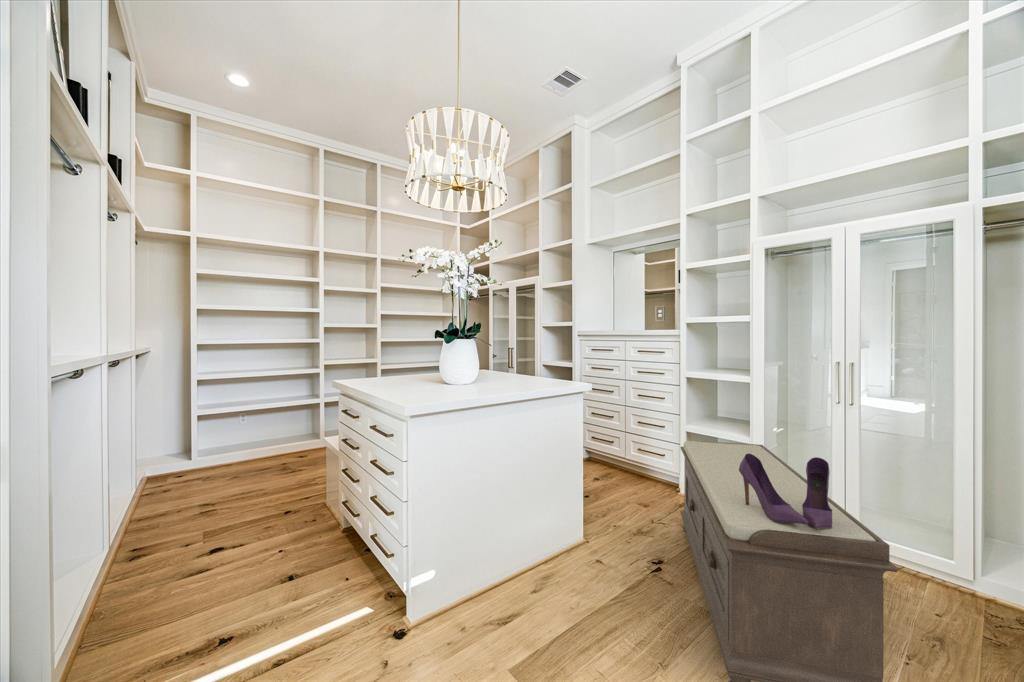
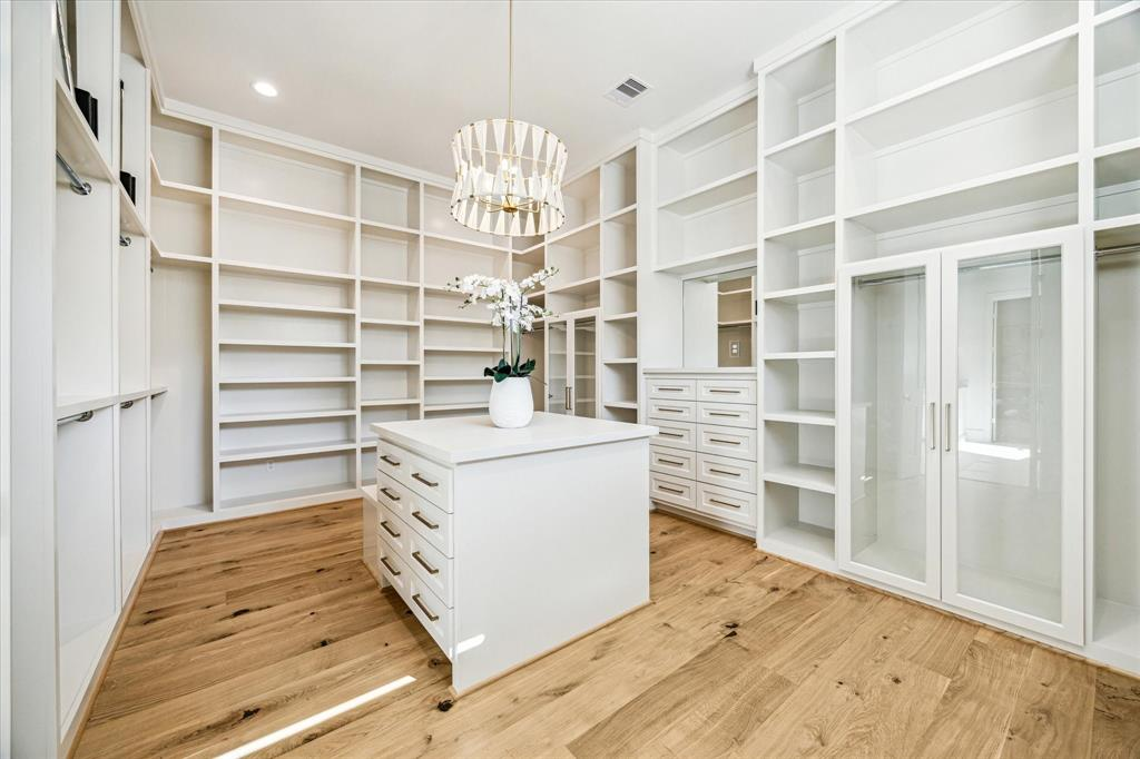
- bench [679,440,899,682]
- high heel shoe [739,454,832,529]
